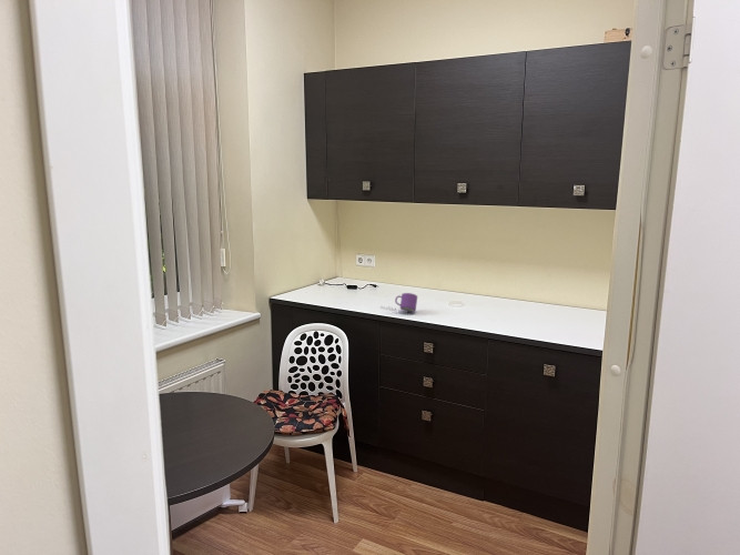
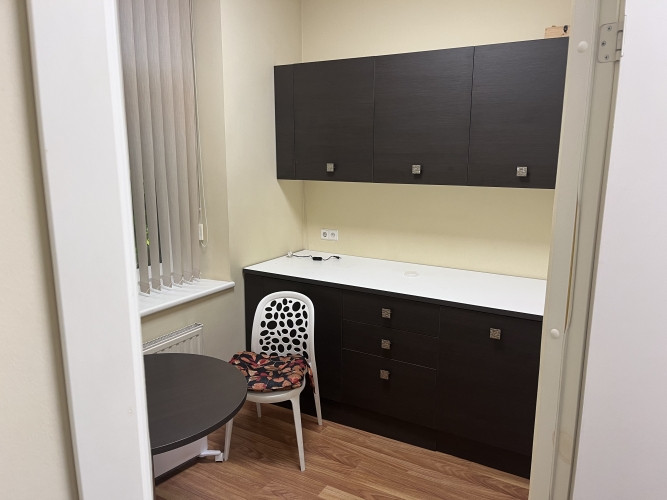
- mug [379,292,418,314]
